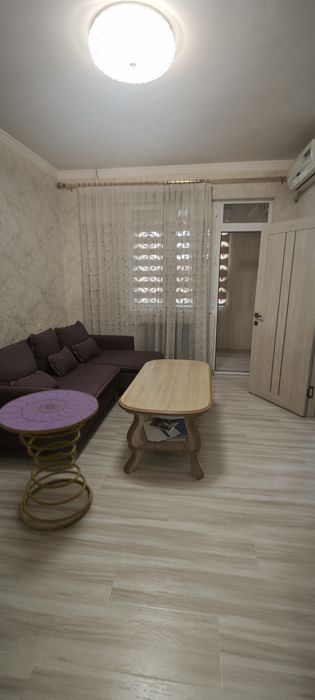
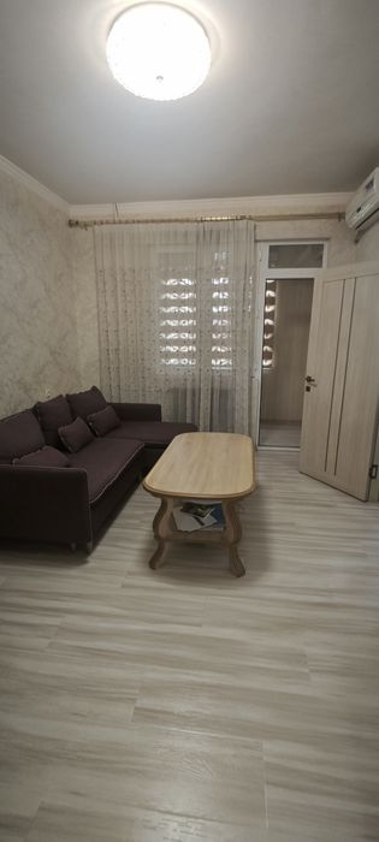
- side table [0,389,99,532]
